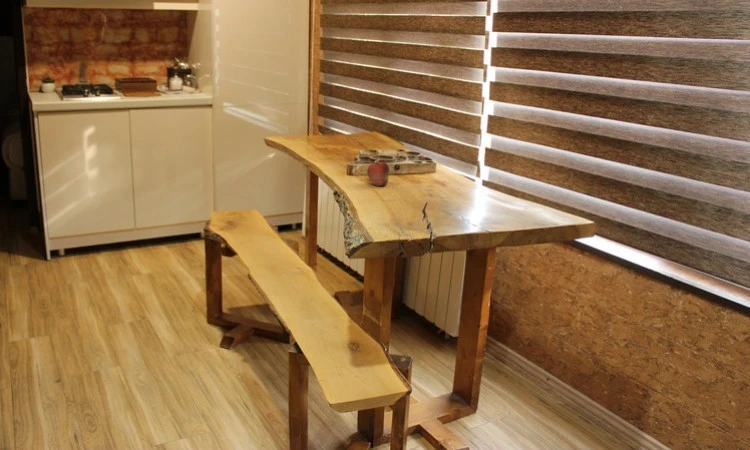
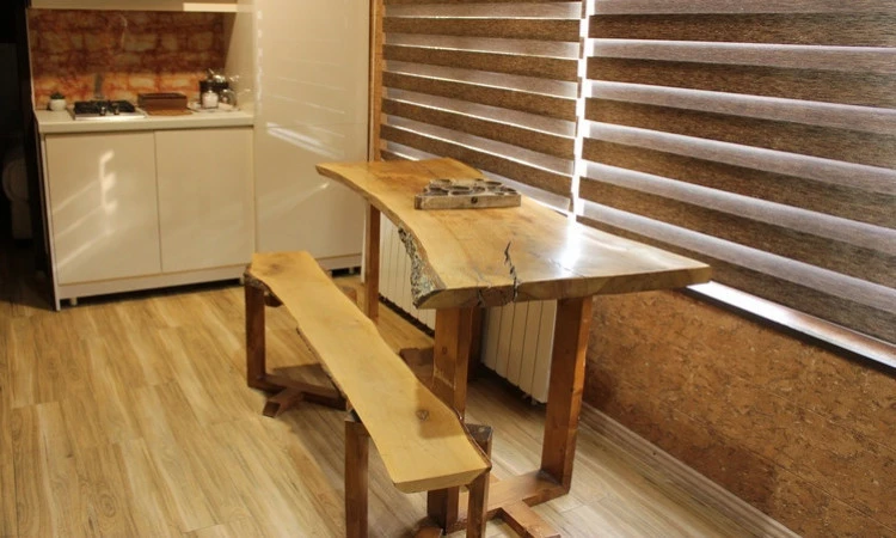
- fruit [366,157,390,187]
